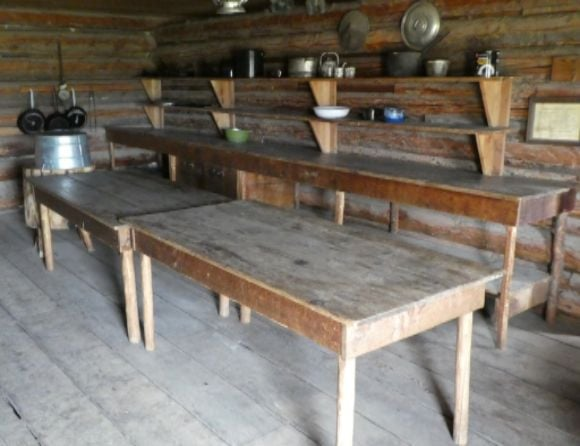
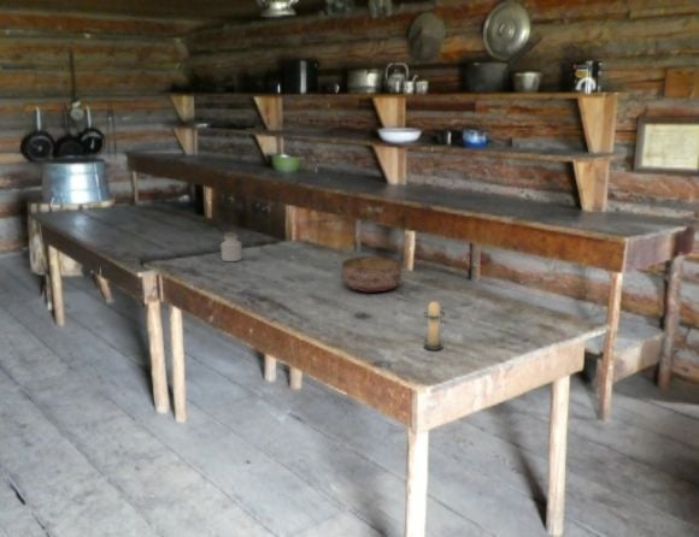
+ bowl [341,255,403,294]
+ jar [219,231,243,262]
+ candle [423,296,446,352]
